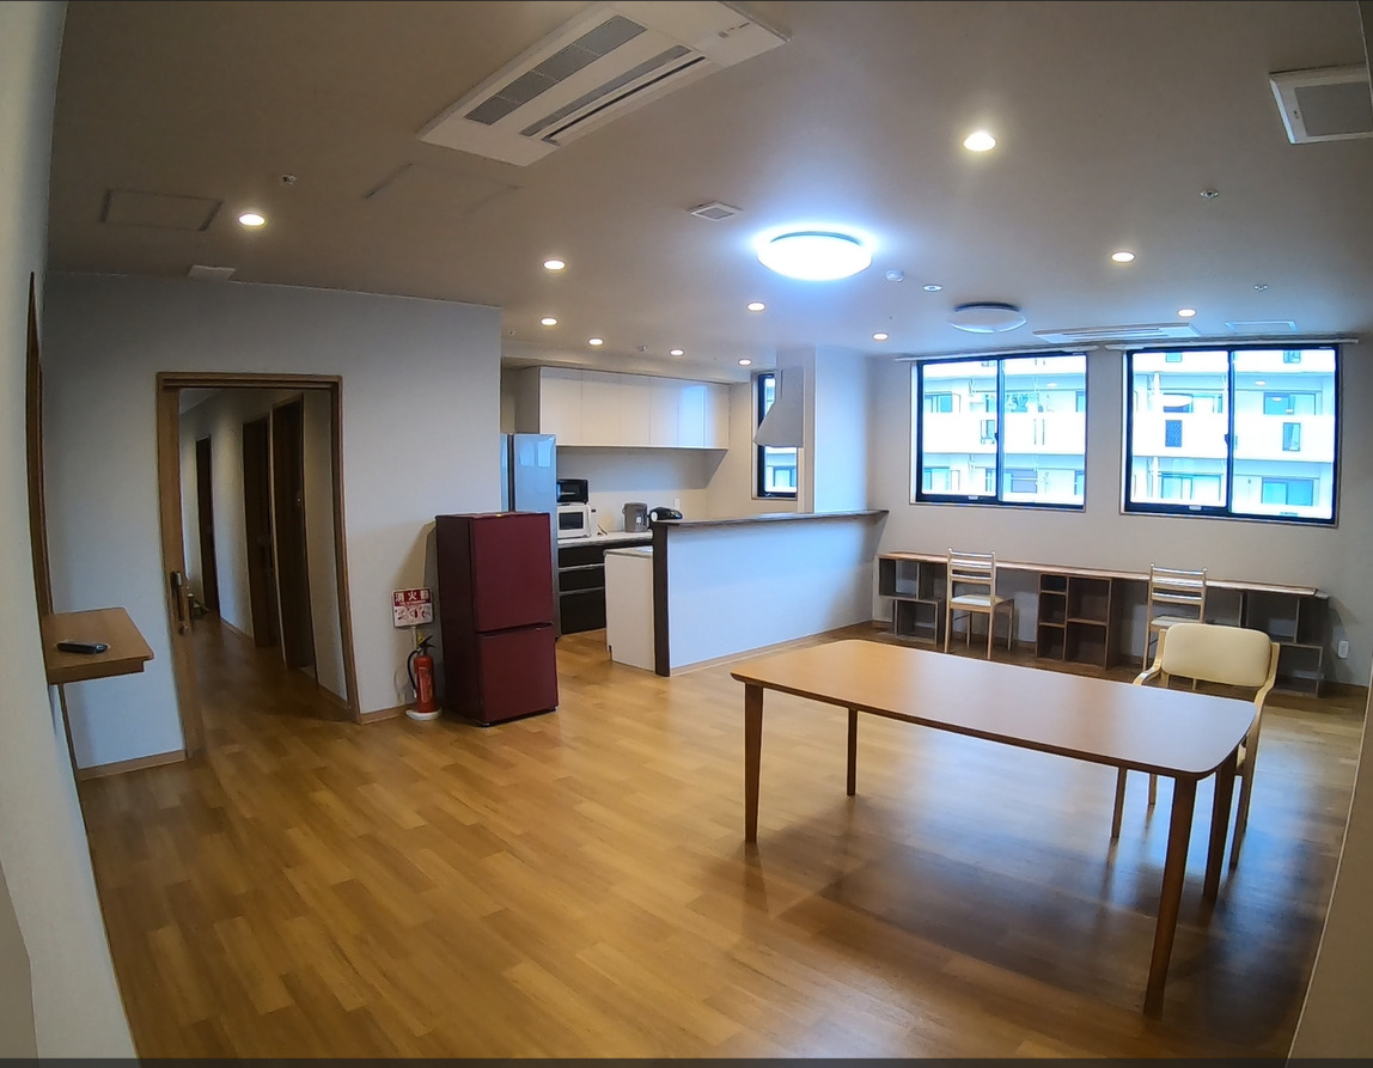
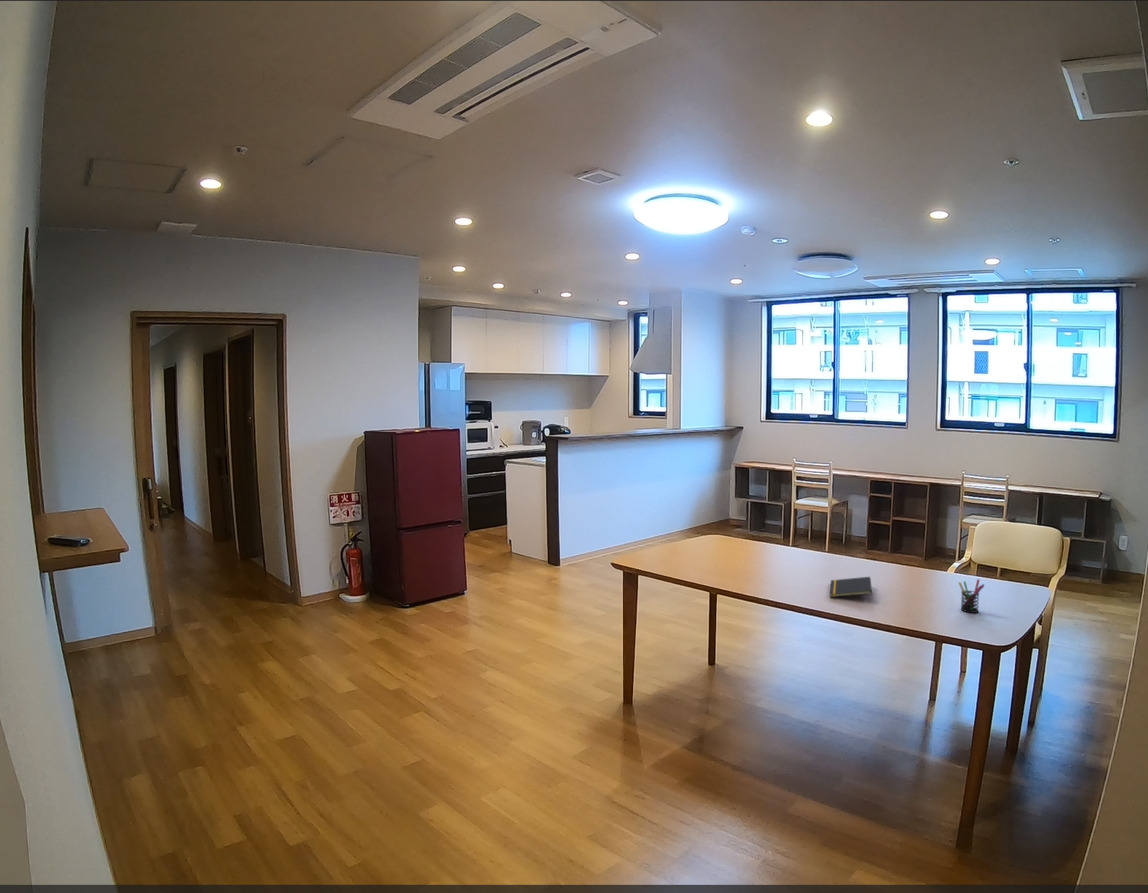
+ pen holder [958,578,985,614]
+ notepad [829,576,873,598]
